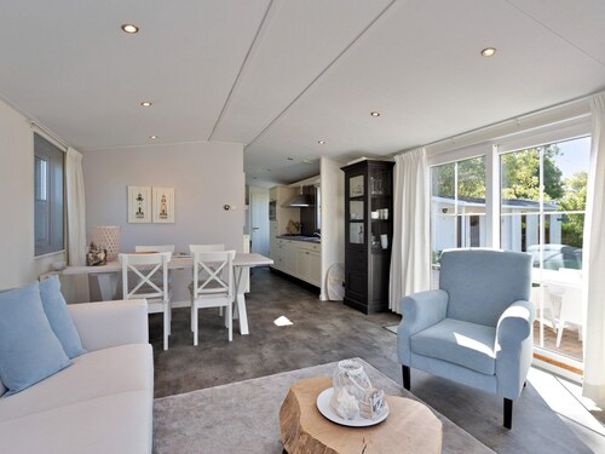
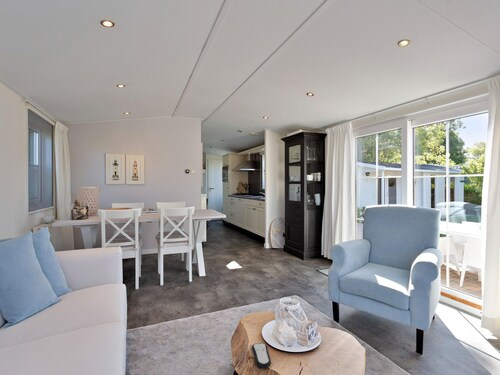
+ remote control [251,342,272,369]
